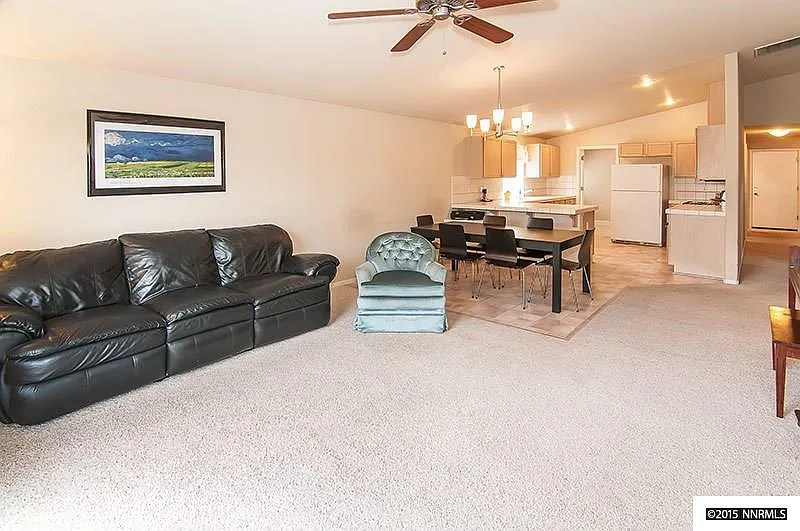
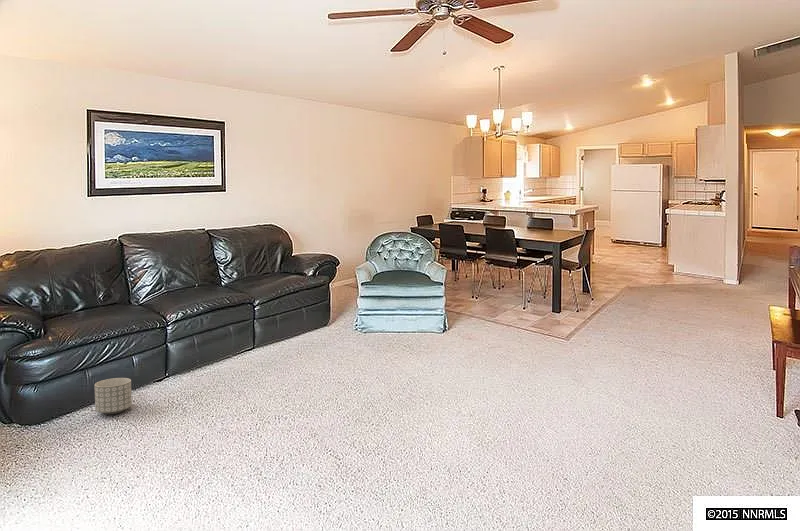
+ planter [94,377,133,415]
